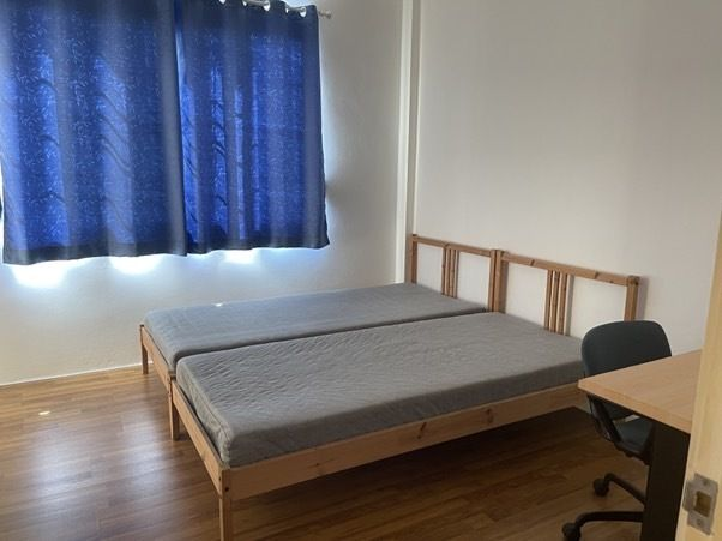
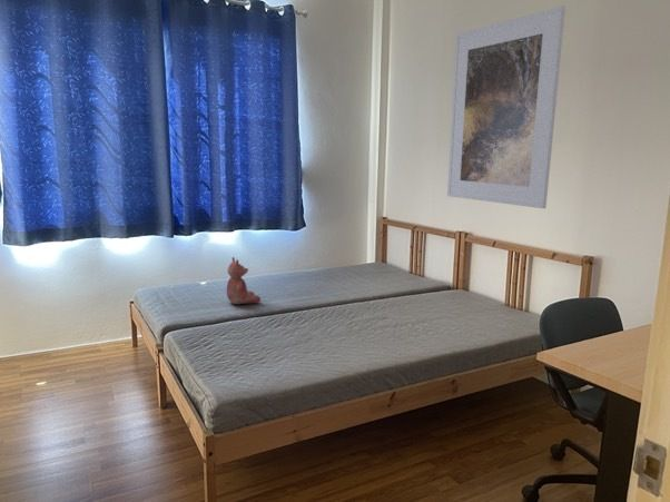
+ teddy bear [226,256,262,305]
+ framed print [446,4,566,209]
